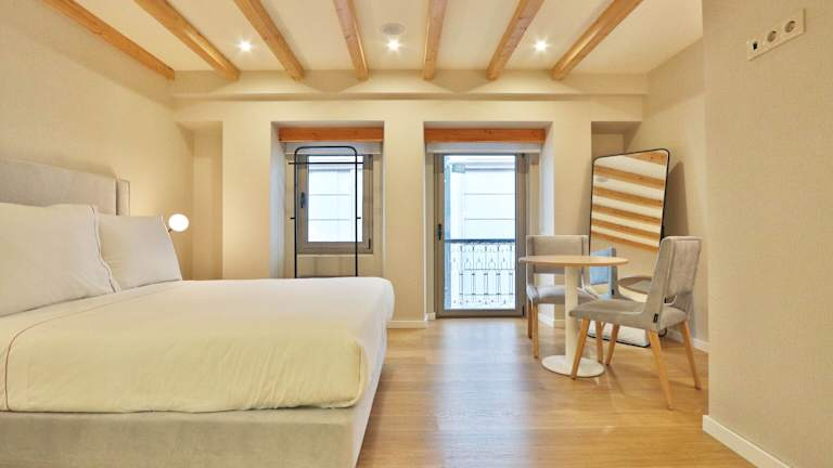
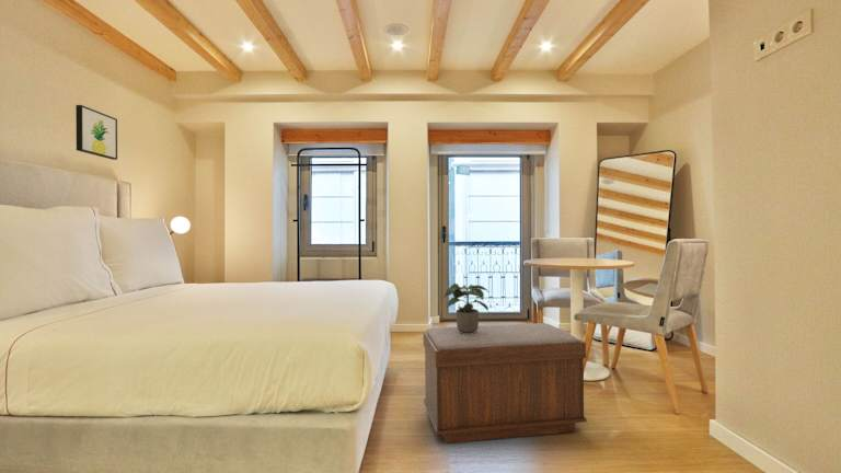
+ bench [423,322,588,445]
+ potted plant [443,282,491,334]
+ wall art [74,104,118,161]
